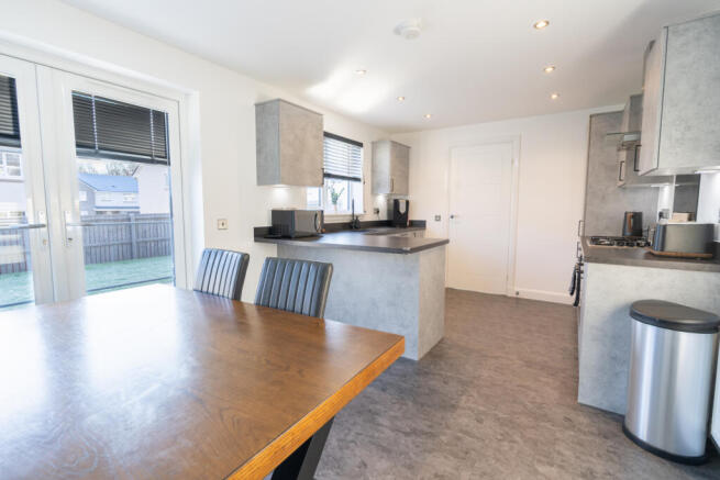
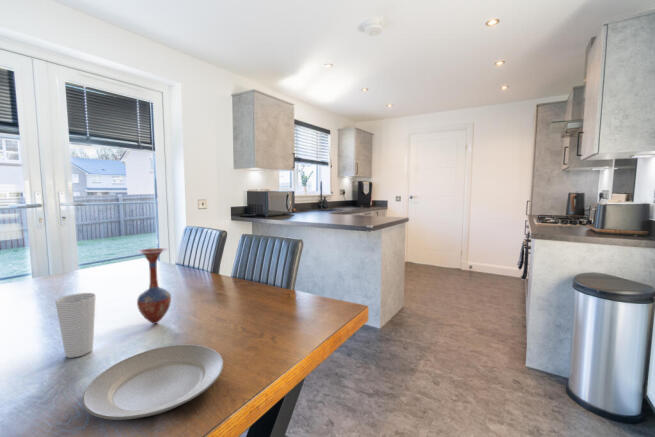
+ plate [81,344,224,421]
+ cup [54,292,97,359]
+ vase [136,247,172,325]
